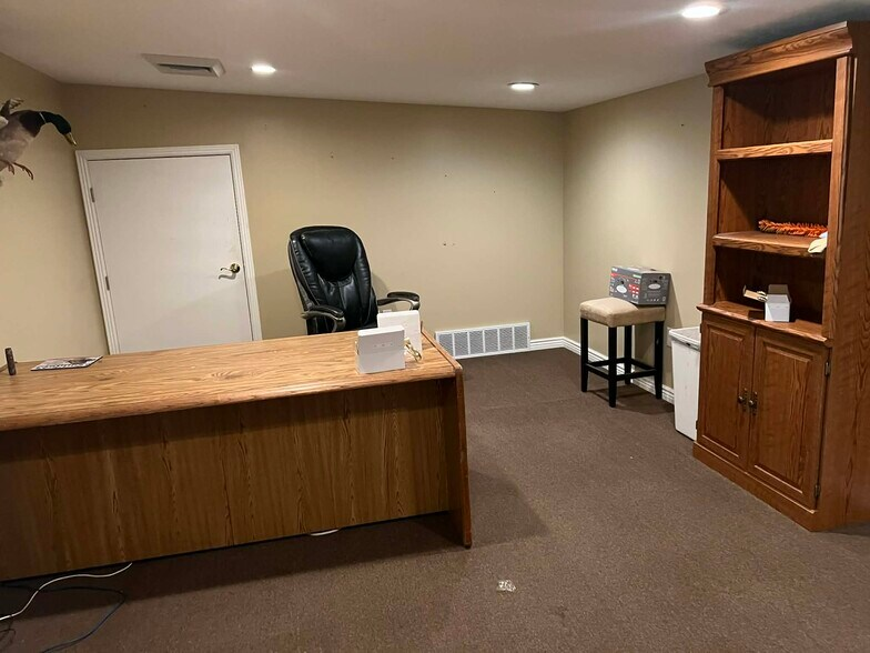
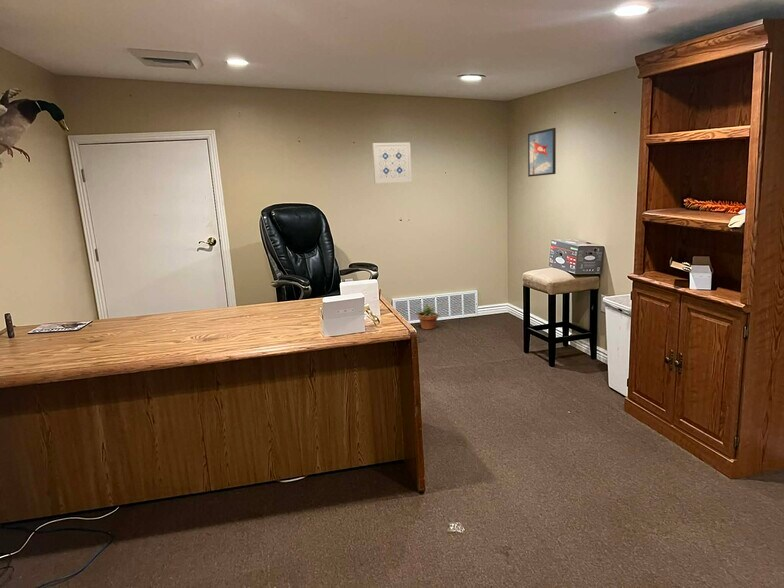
+ wall art [371,142,413,184]
+ potted plant [415,301,442,330]
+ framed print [527,127,557,178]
